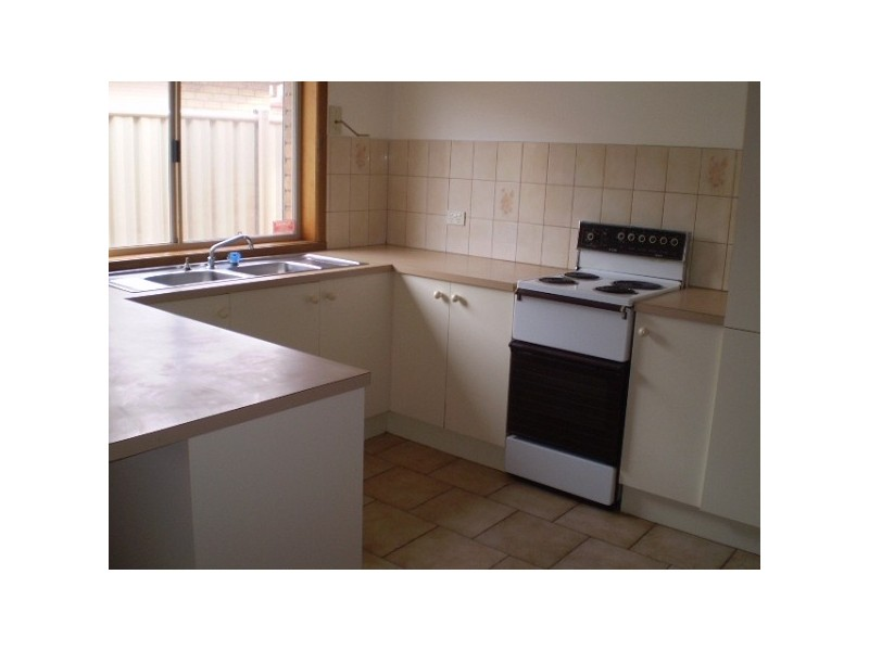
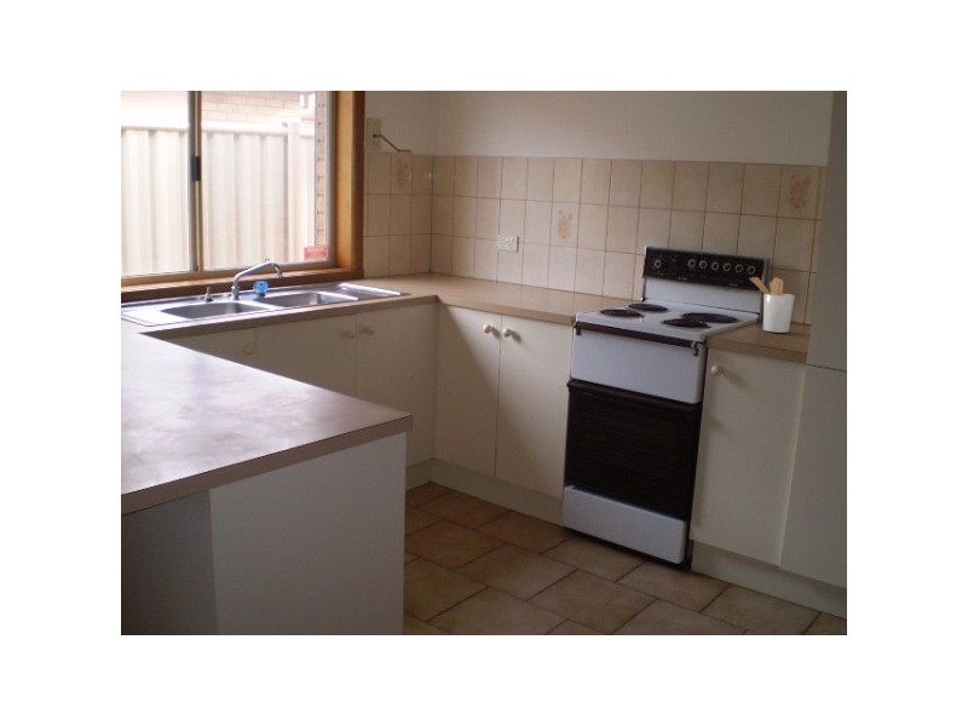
+ utensil holder [749,276,796,334]
